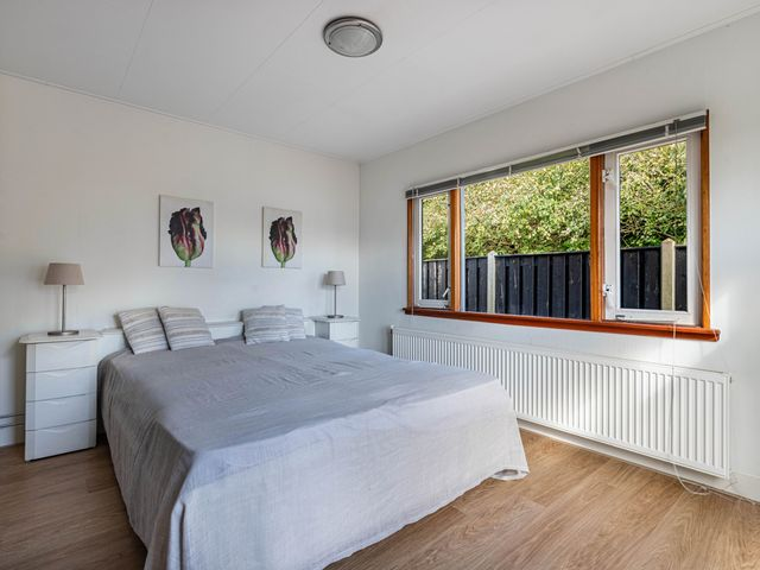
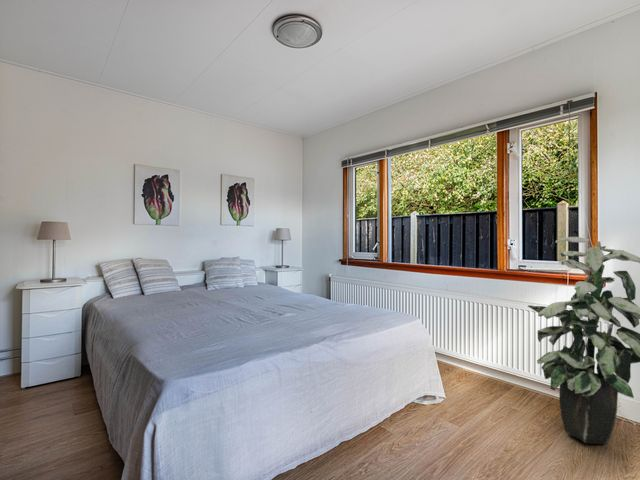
+ indoor plant [526,236,640,445]
